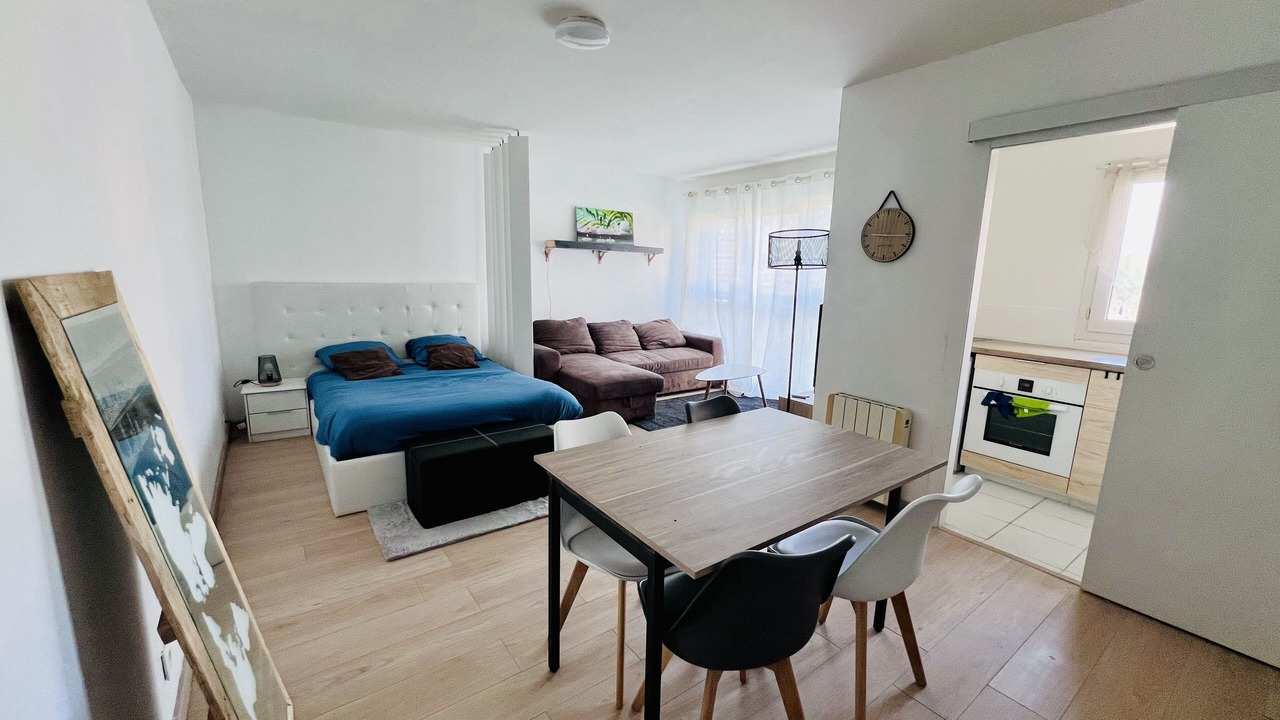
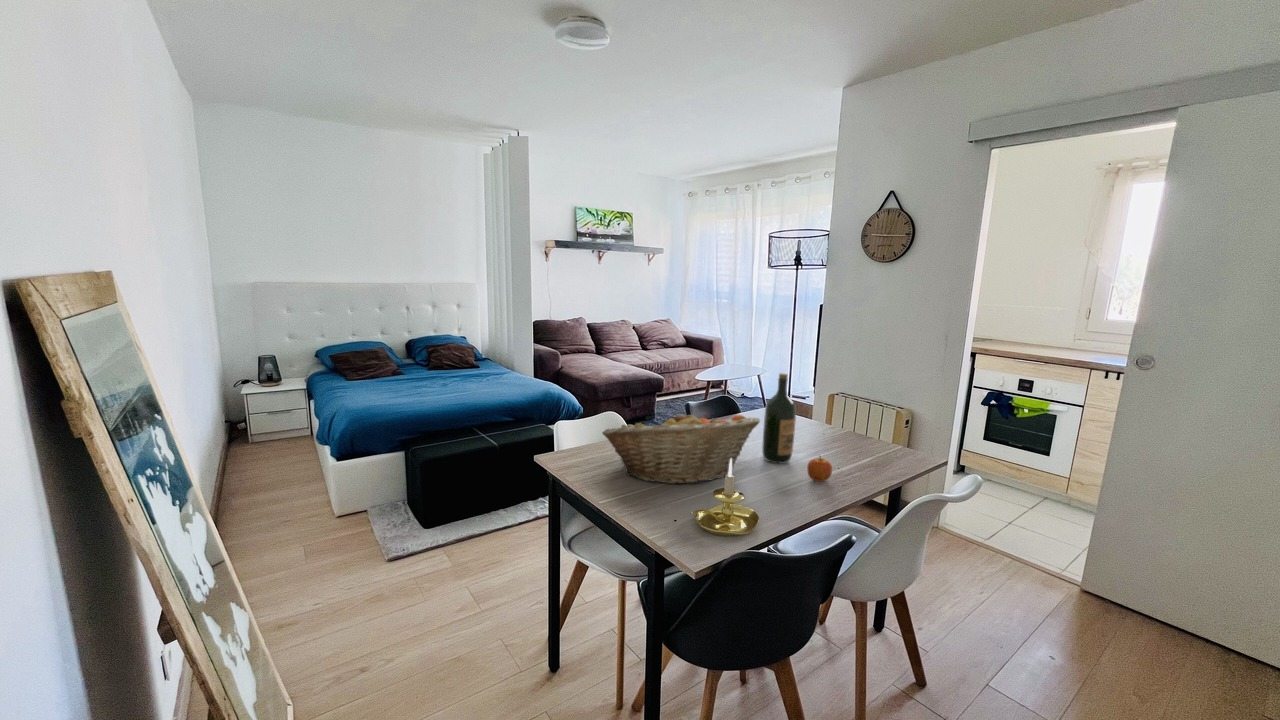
+ apple [806,454,833,483]
+ fruit basket [601,409,761,485]
+ candle holder [690,458,760,537]
+ wine bottle [761,372,797,465]
